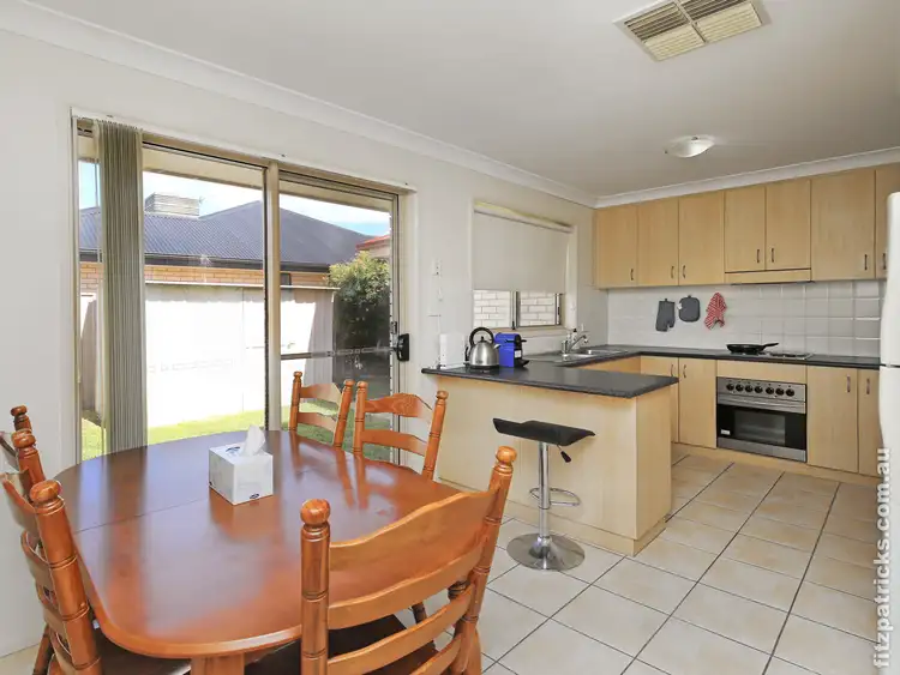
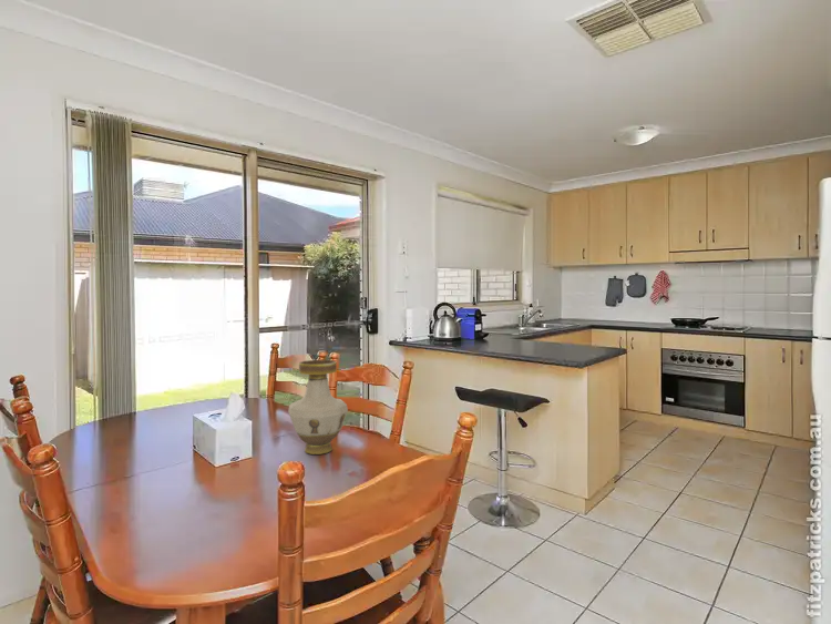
+ vase [287,359,349,456]
